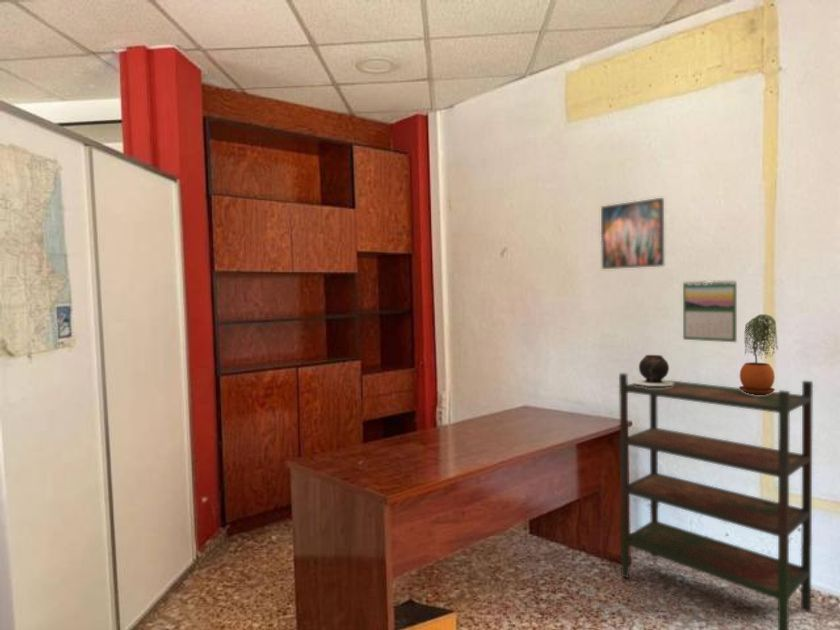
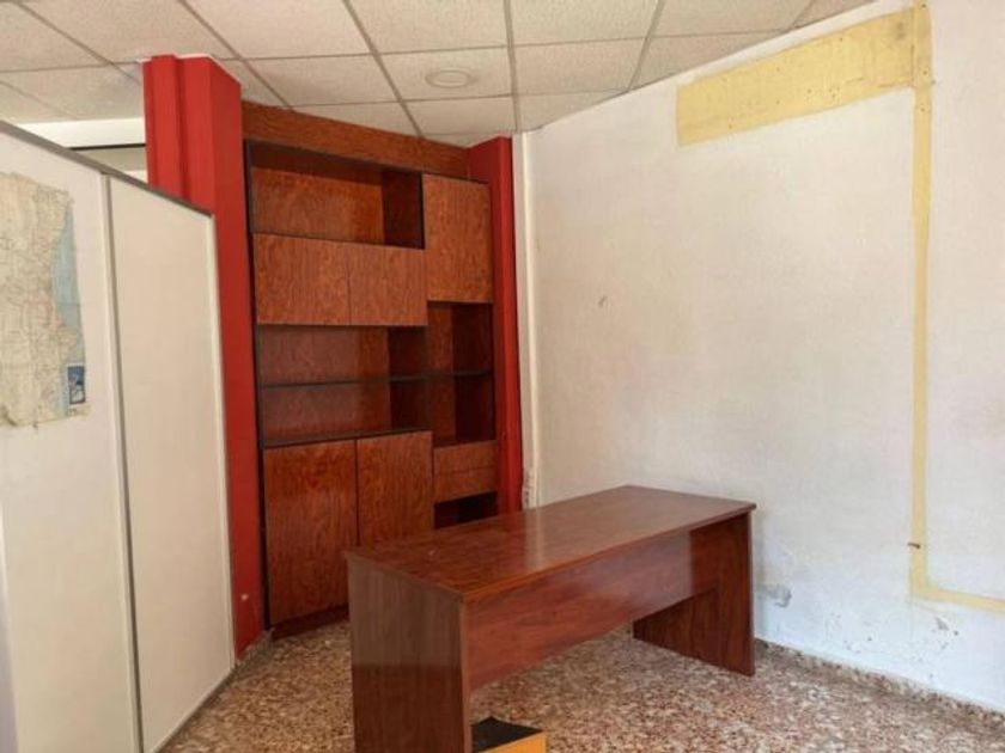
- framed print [600,197,665,270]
- calendar [682,278,738,343]
- vase [632,354,673,388]
- bookshelf [618,372,814,630]
- potted plant [738,313,779,395]
